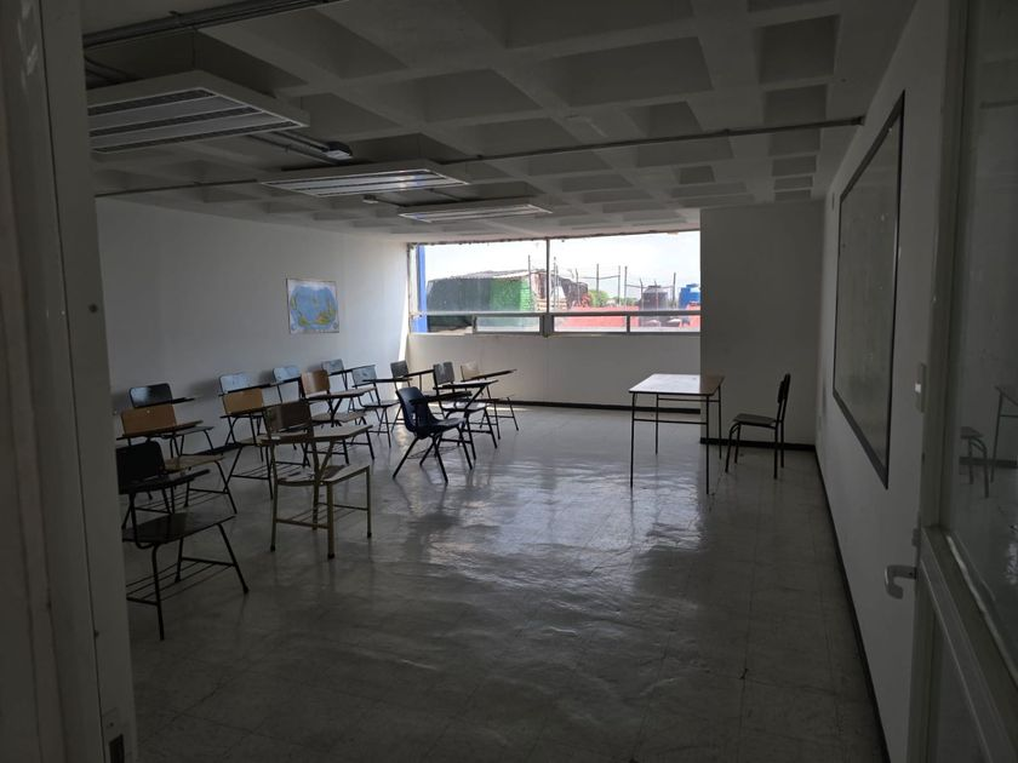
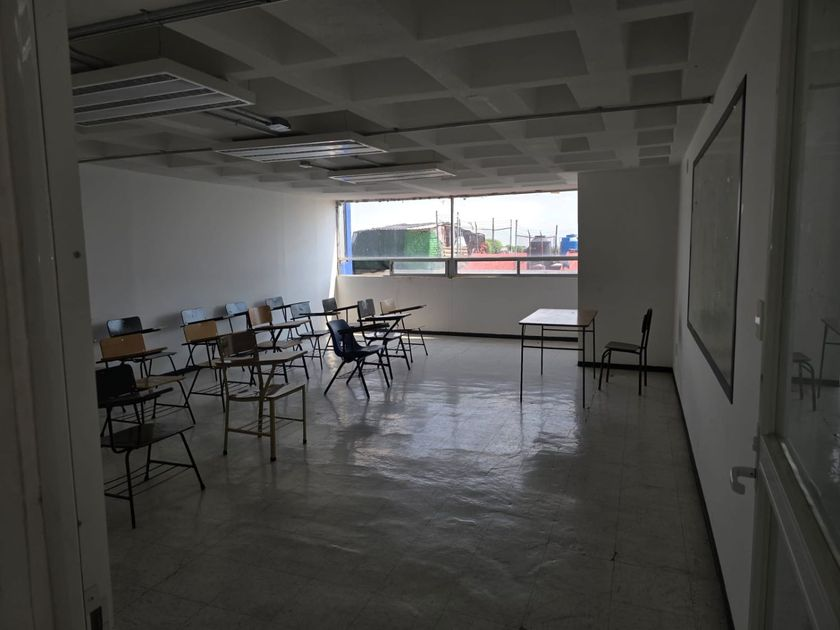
- world map [285,277,341,335]
